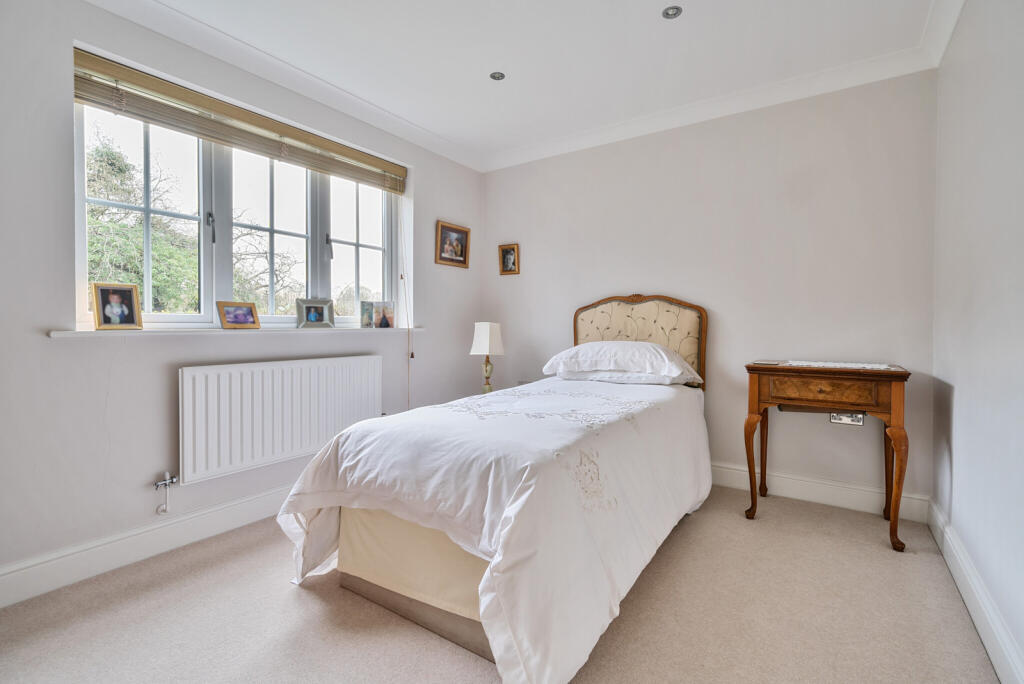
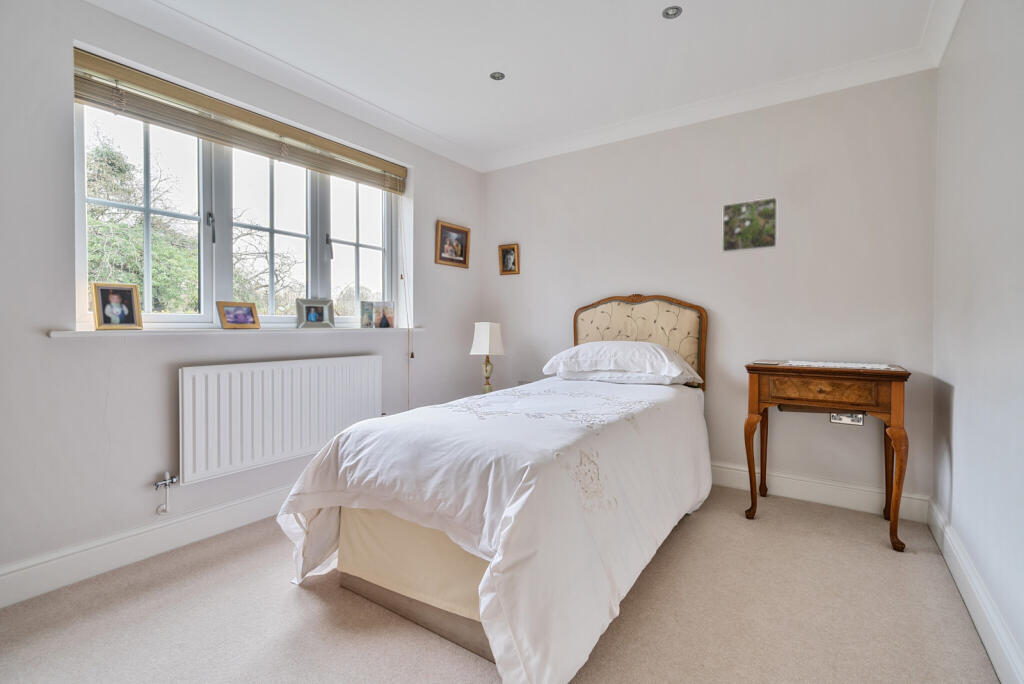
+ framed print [721,196,779,254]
